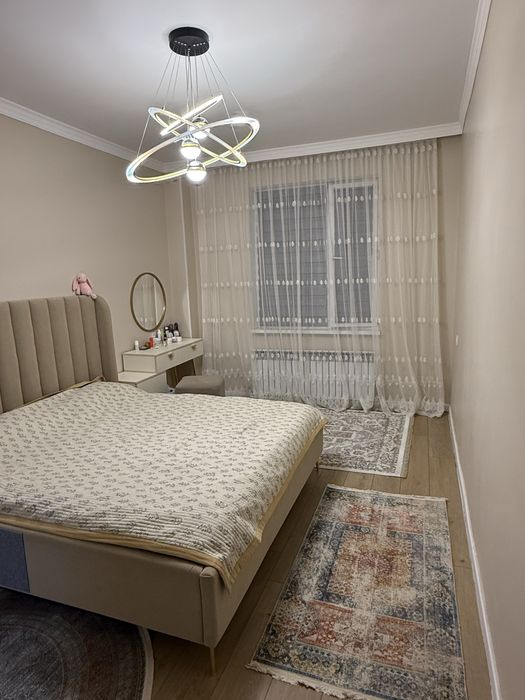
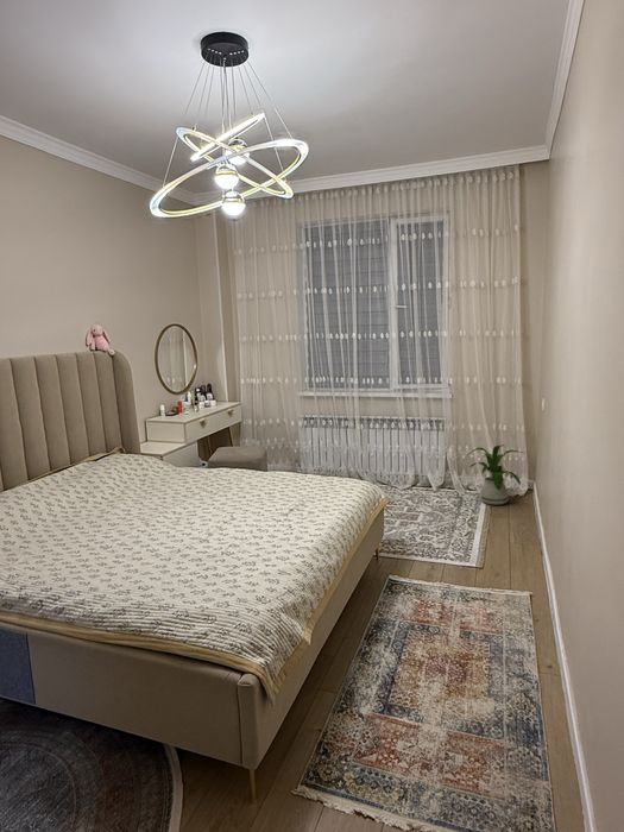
+ house plant [466,443,525,506]
